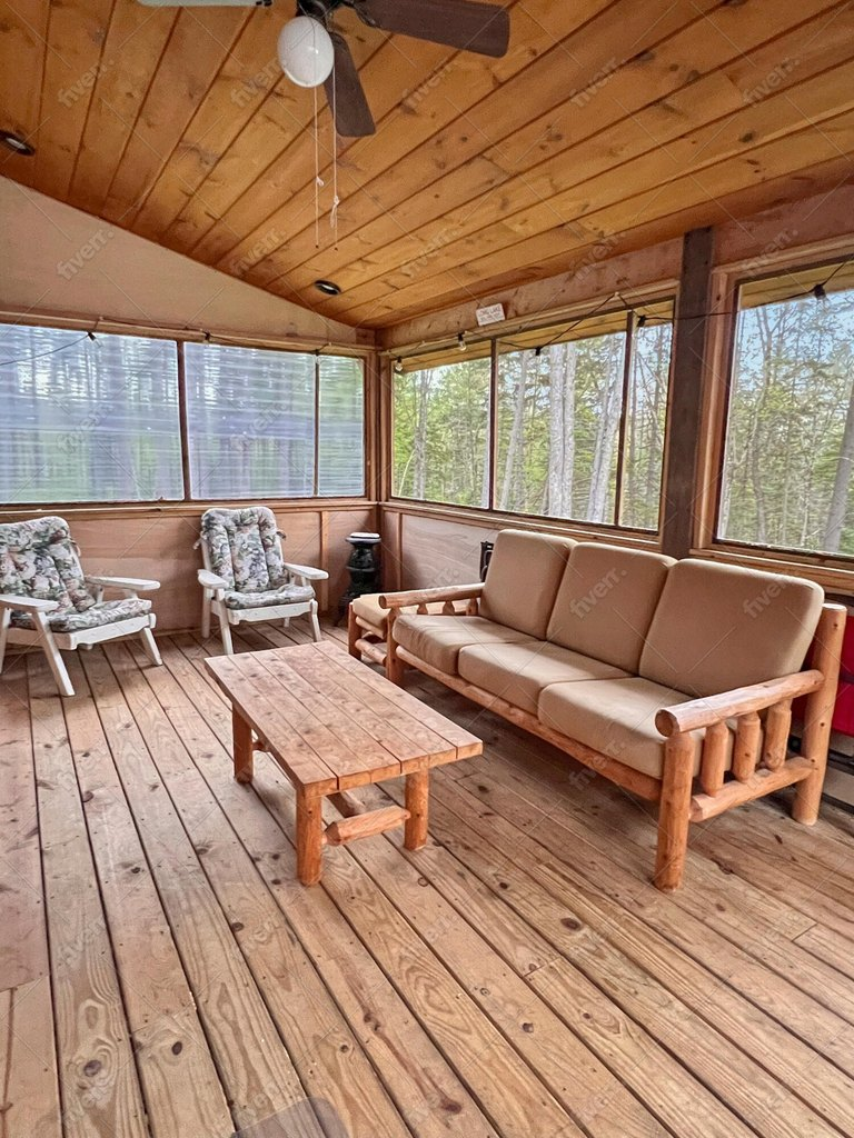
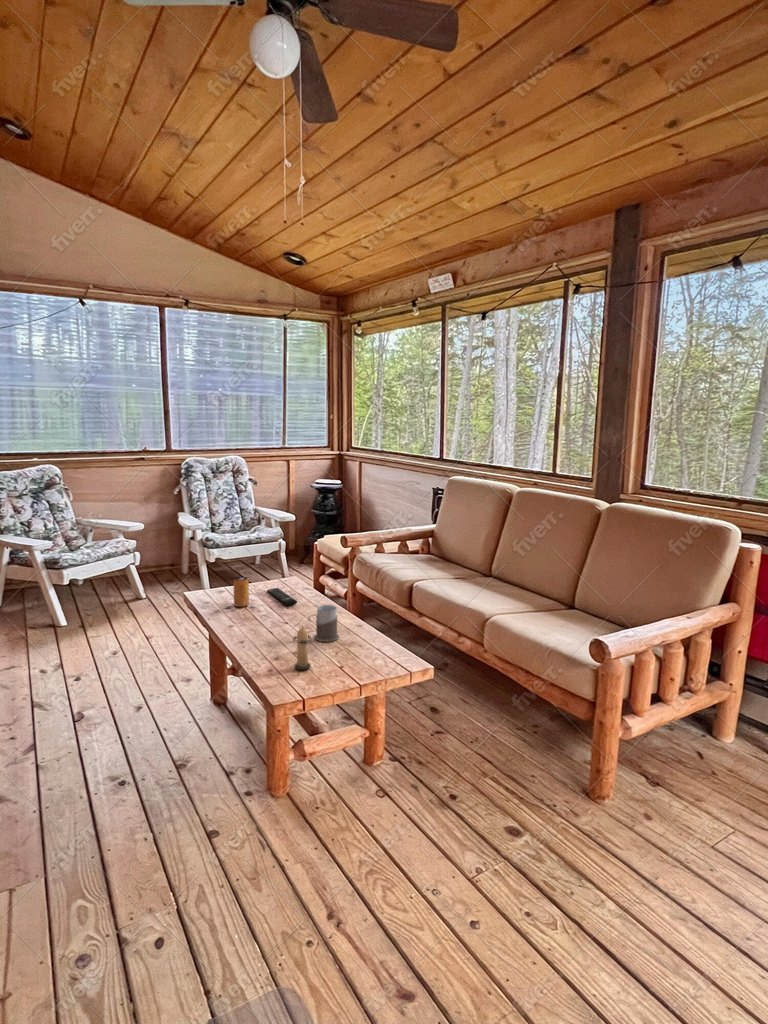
+ candle [292,624,313,671]
+ remote control [266,587,298,607]
+ beverage can [232,576,250,608]
+ mug [308,604,340,643]
